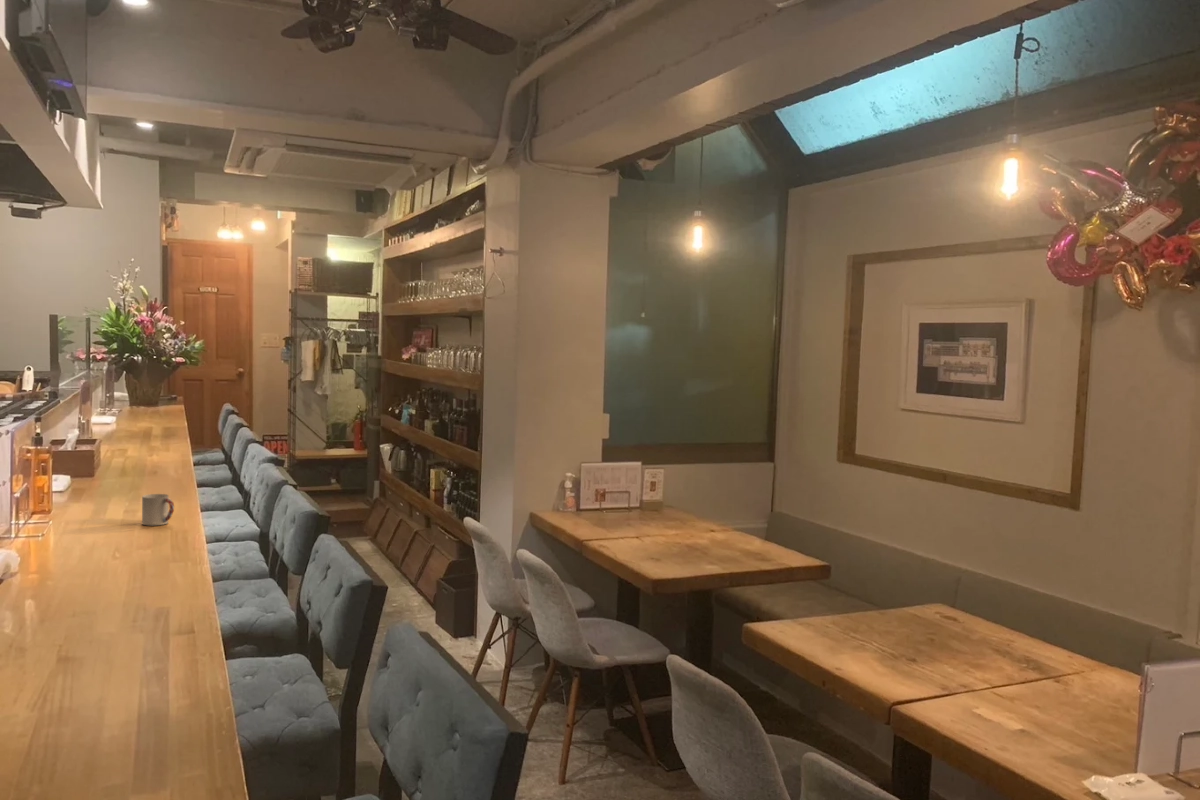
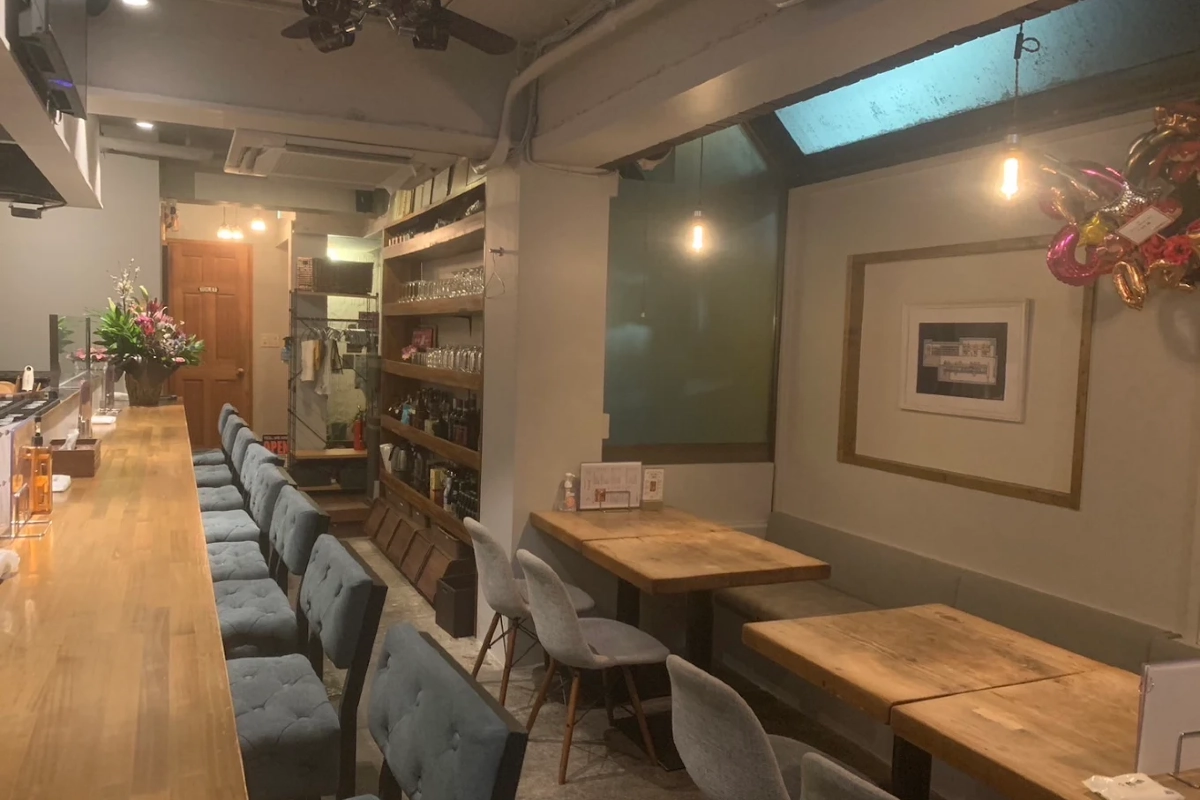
- cup [141,493,175,526]
